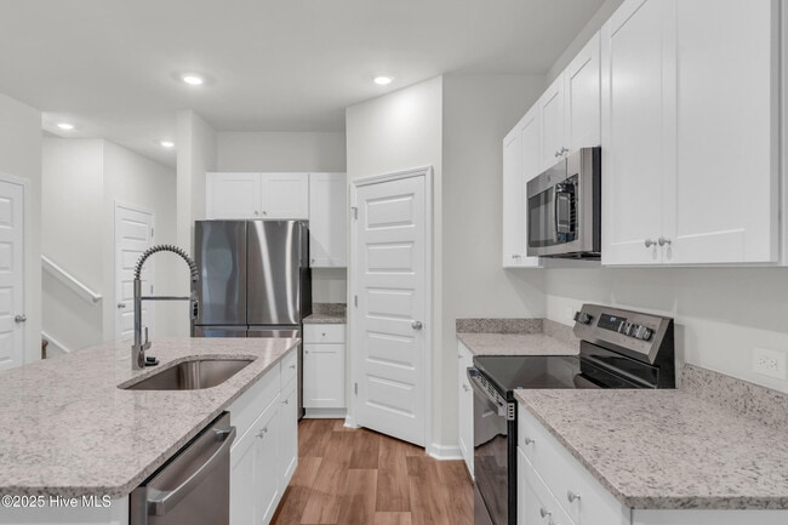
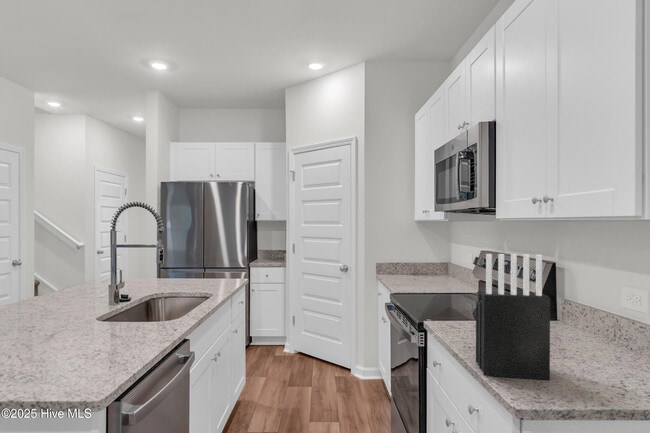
+ knife block [475,253,551,381]
